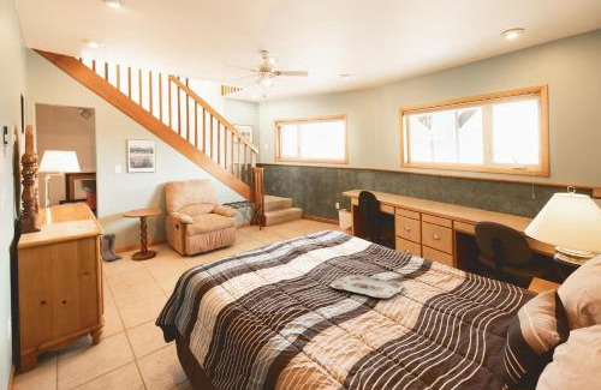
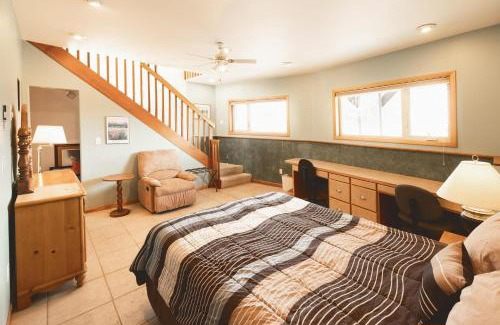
- boots [101,232,124,262]
- serving tray [329,274,406,299]
